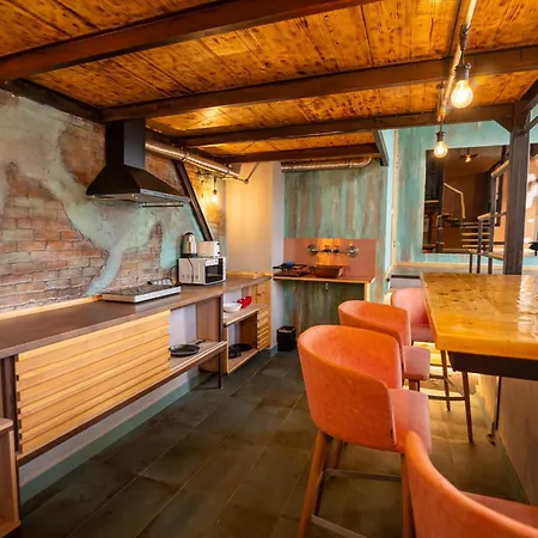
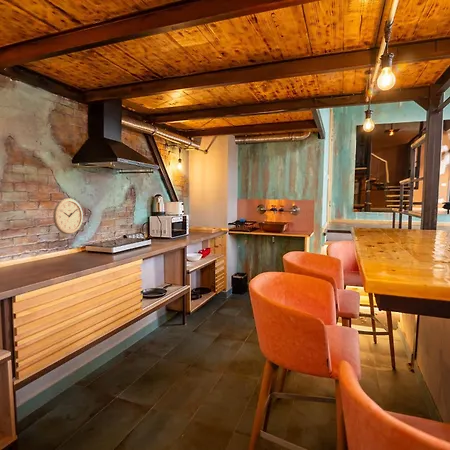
+ wall clock [52,197,84,235]
